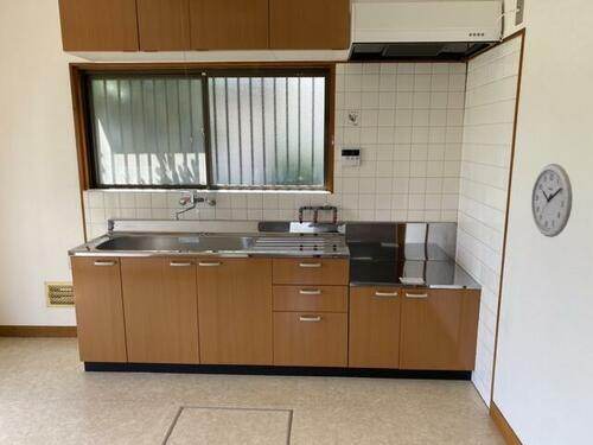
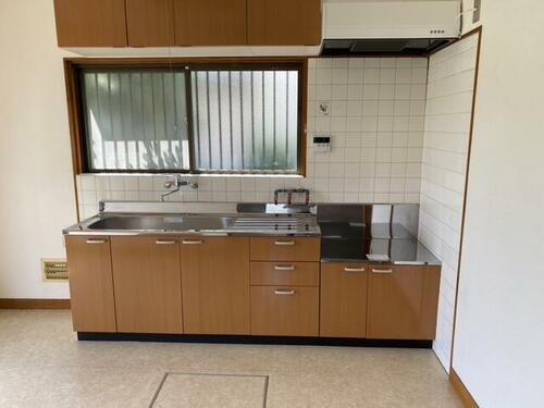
- wall clock [530,163,574,239]
